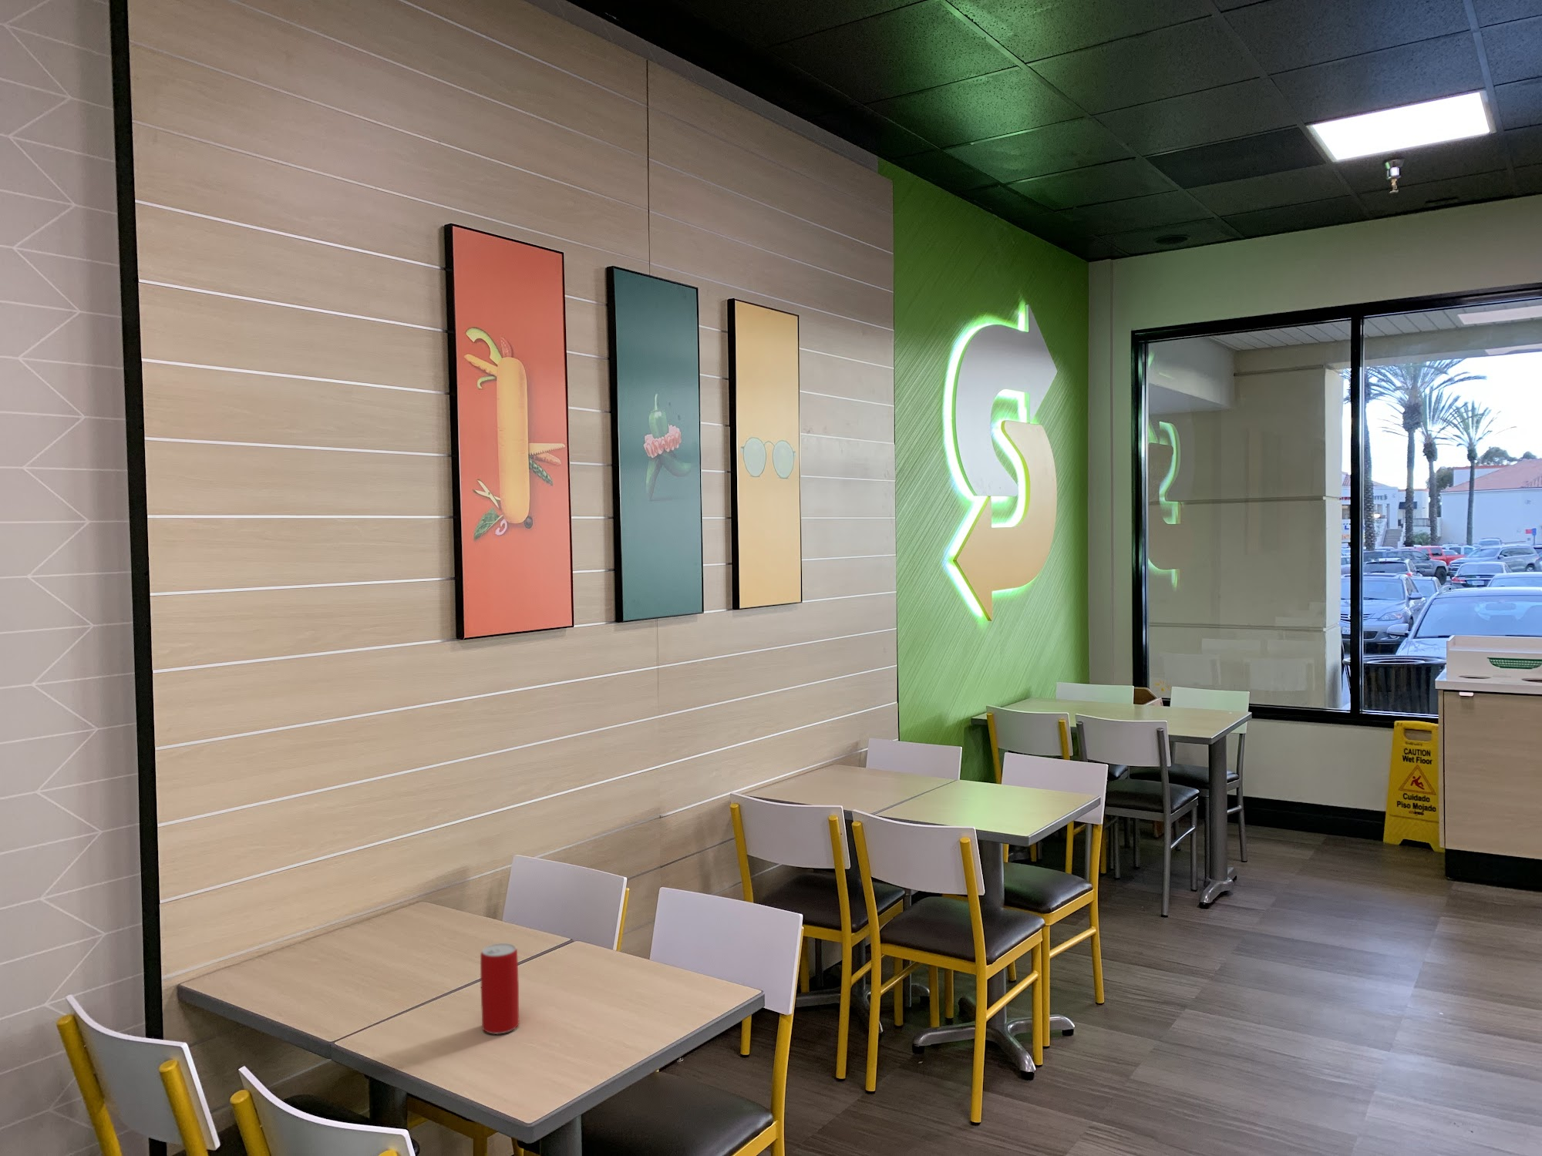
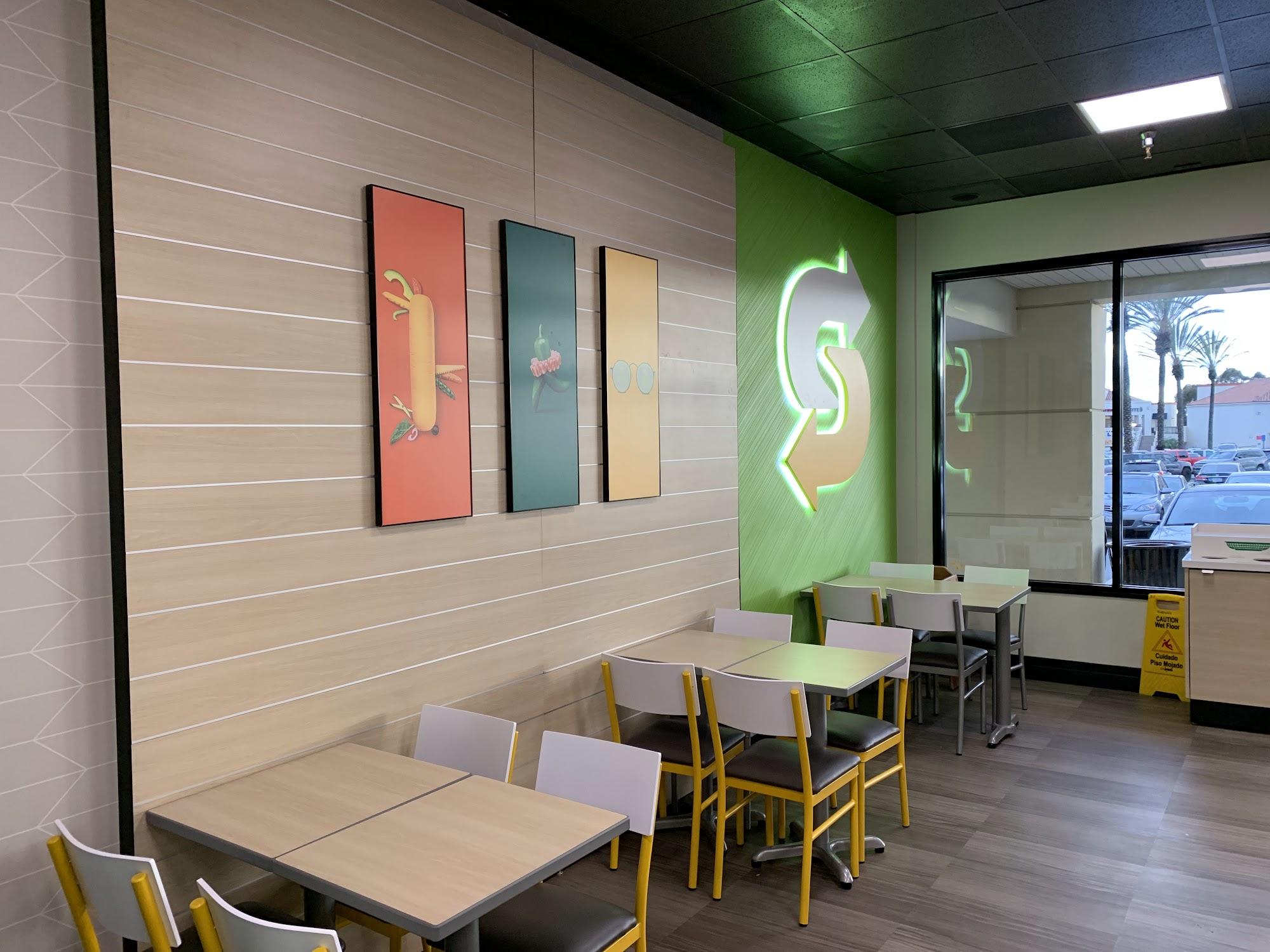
- beverage can [480,942,520,1035]
